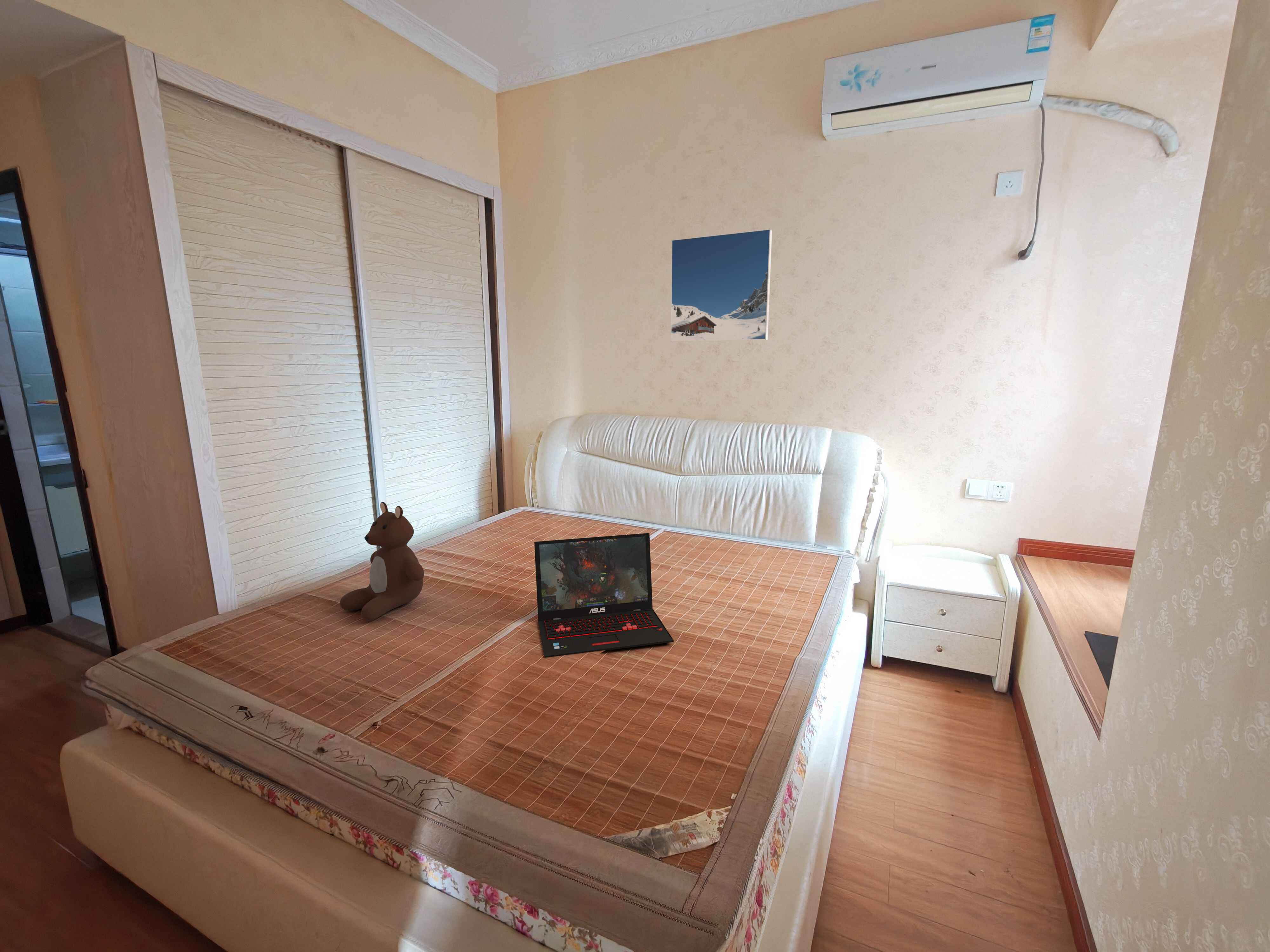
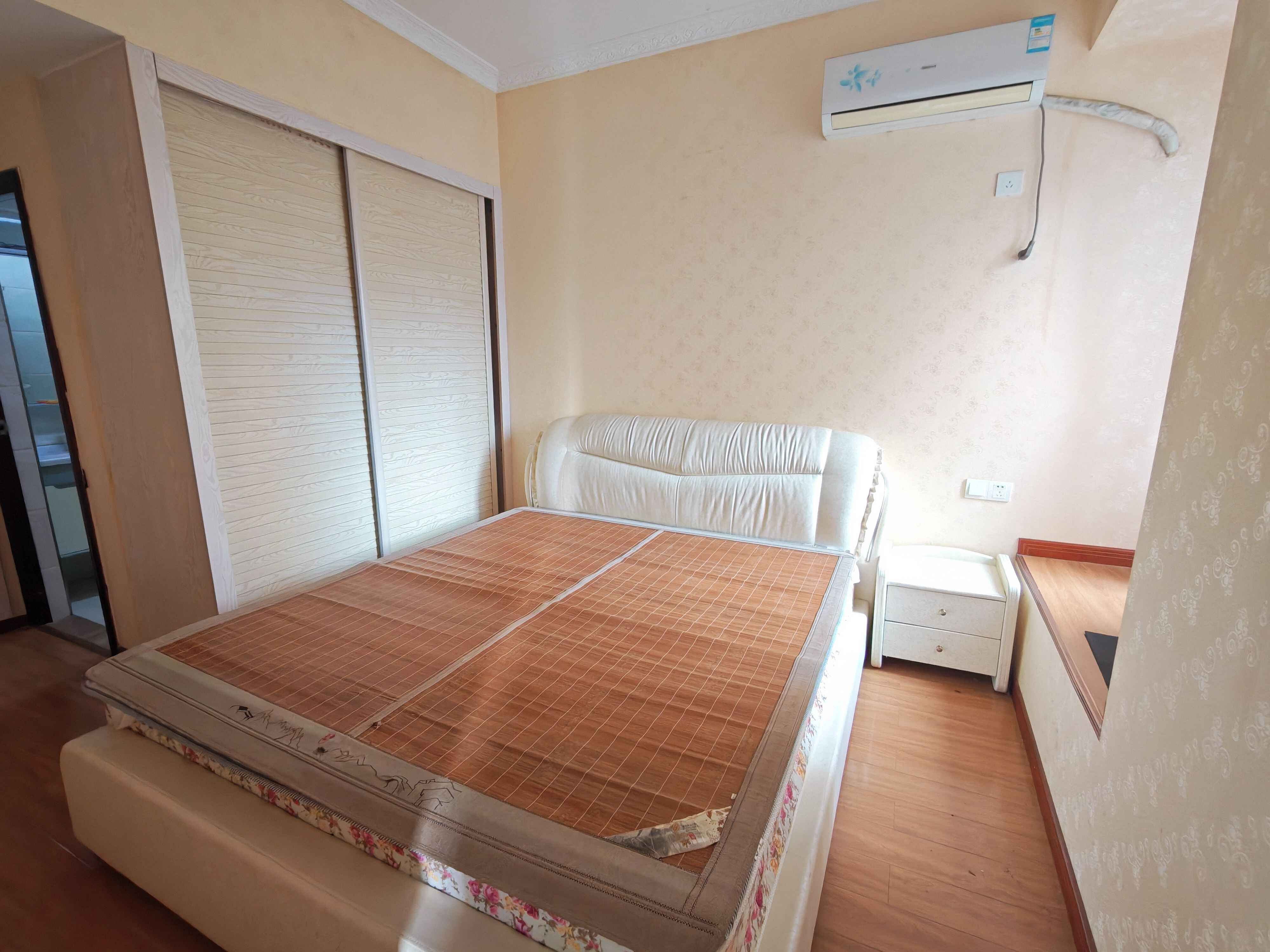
- teddy bear [340,501,424,621]
- laptop [534,533,674,658]
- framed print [670,228,772,342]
